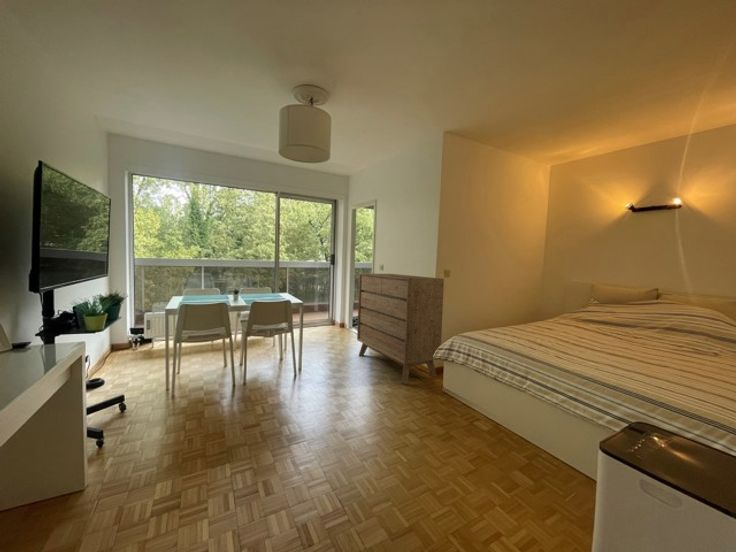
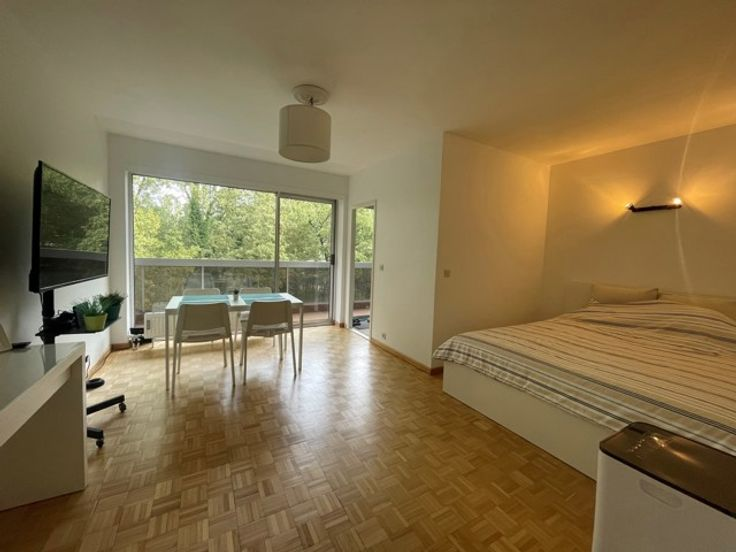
- dresser [356,272,445,385]
